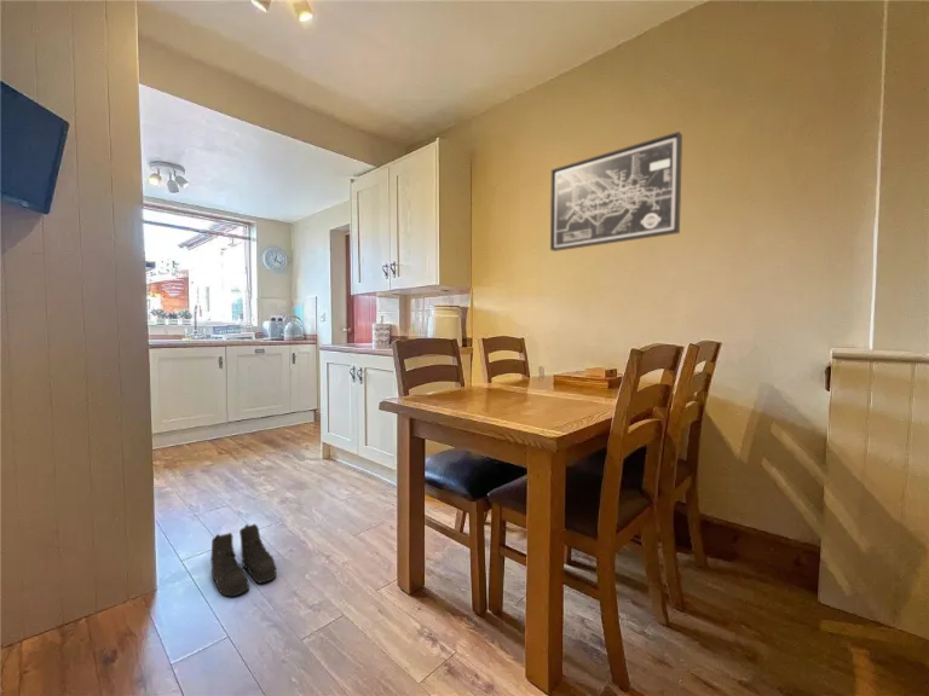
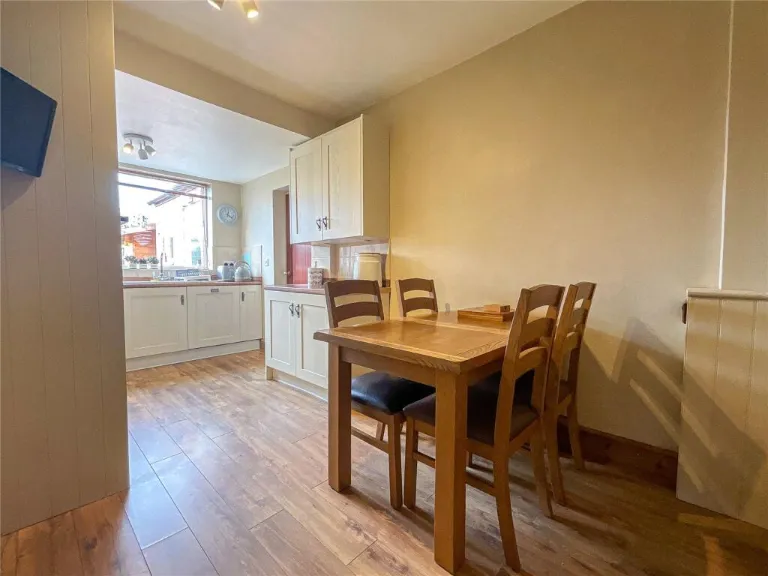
- wall art [549,130,683,253]
- boots [210,523,277,598]
